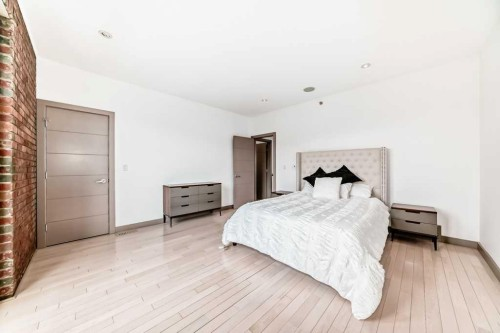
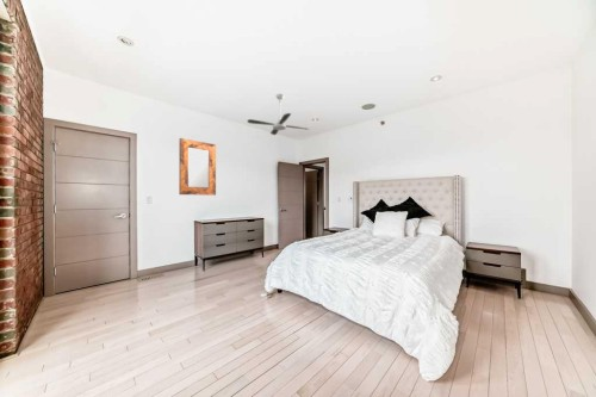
+ ceiling fan [246,93,310,136]
+ home mirror [178,137,217,197]
